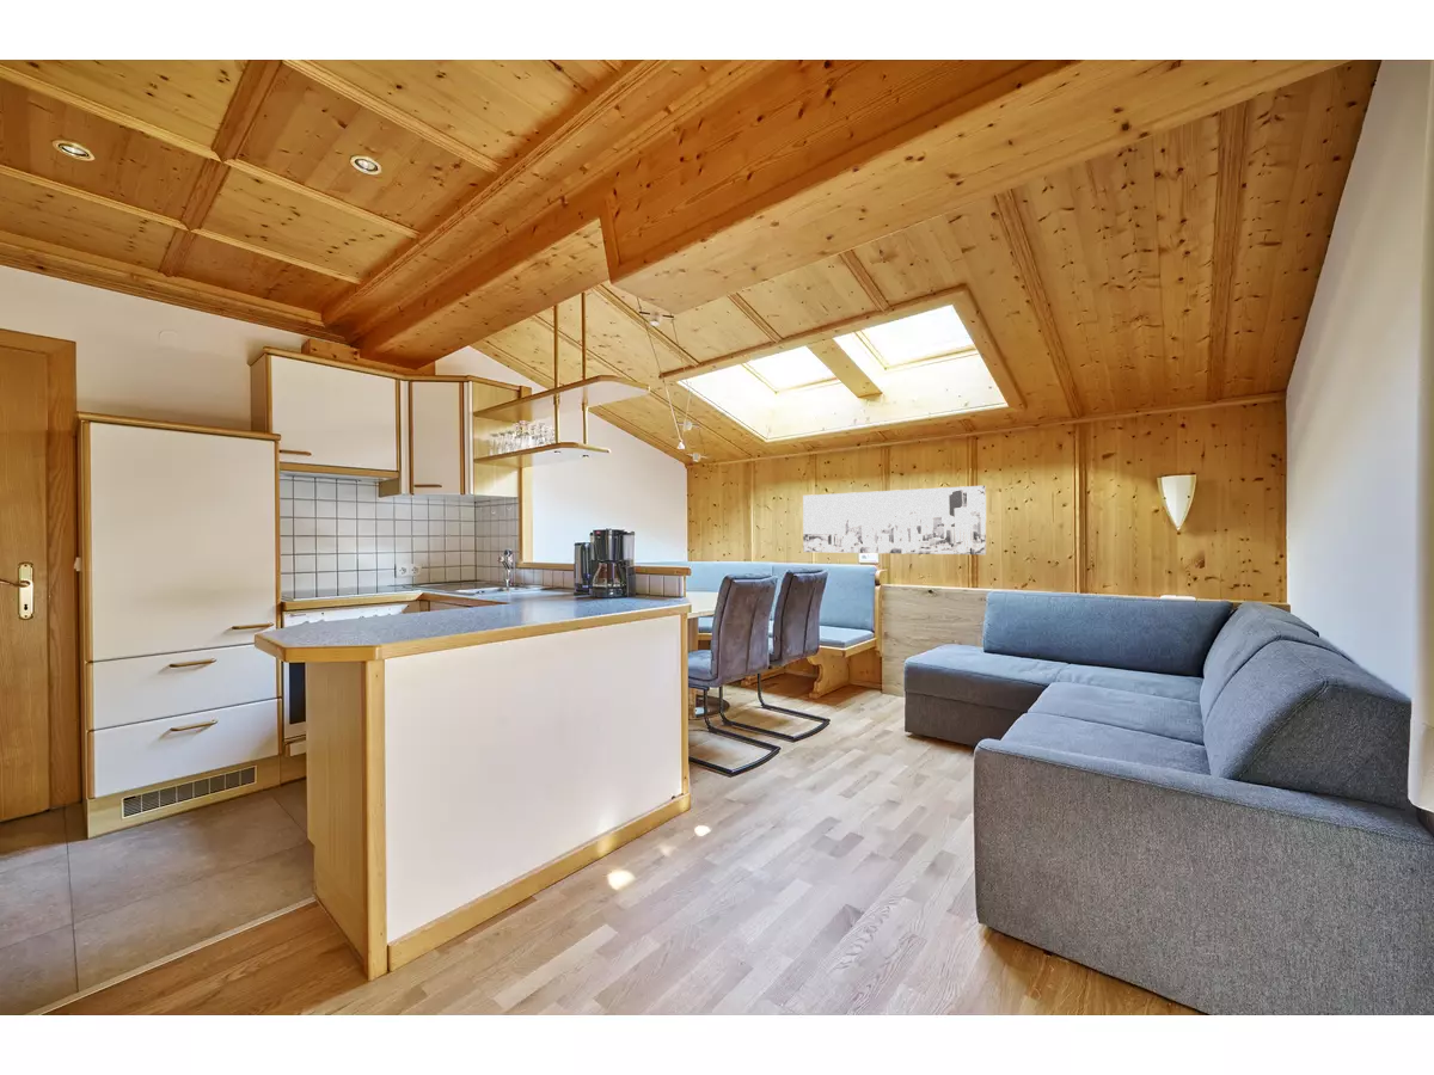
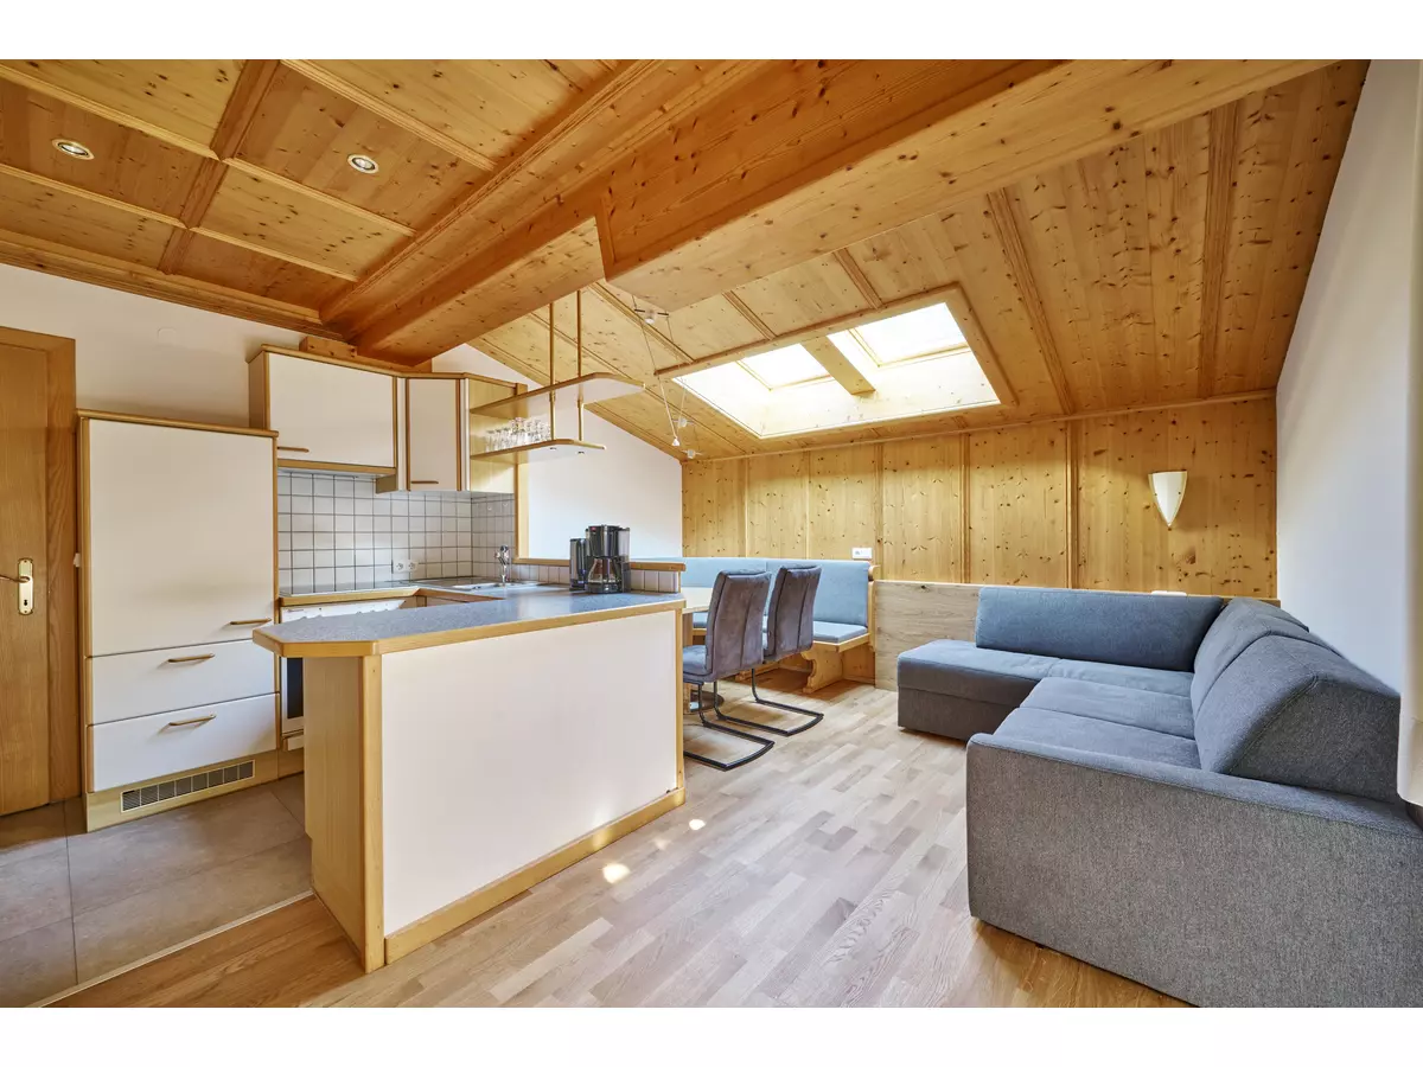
- wall art [802,485,987,555]
